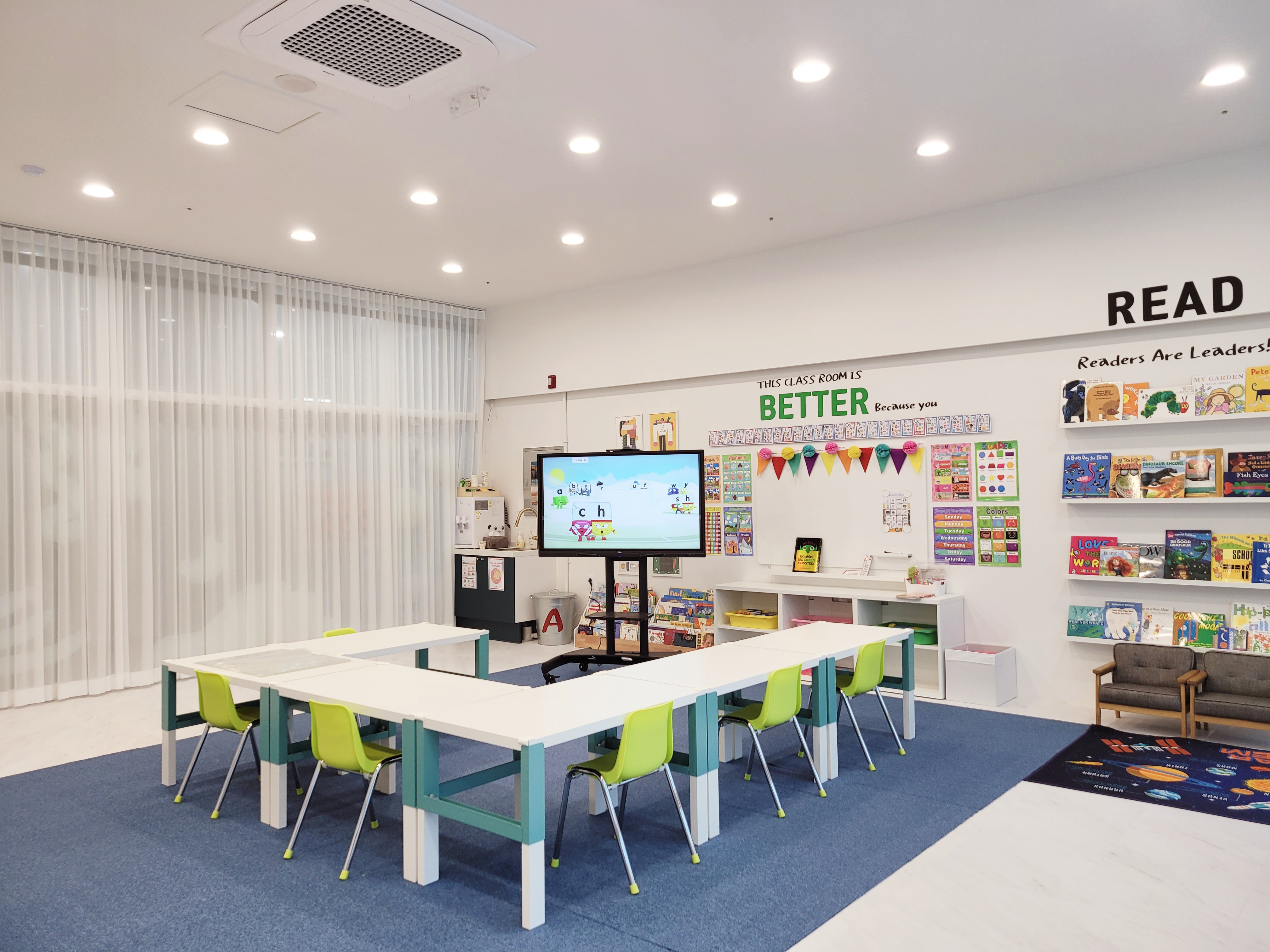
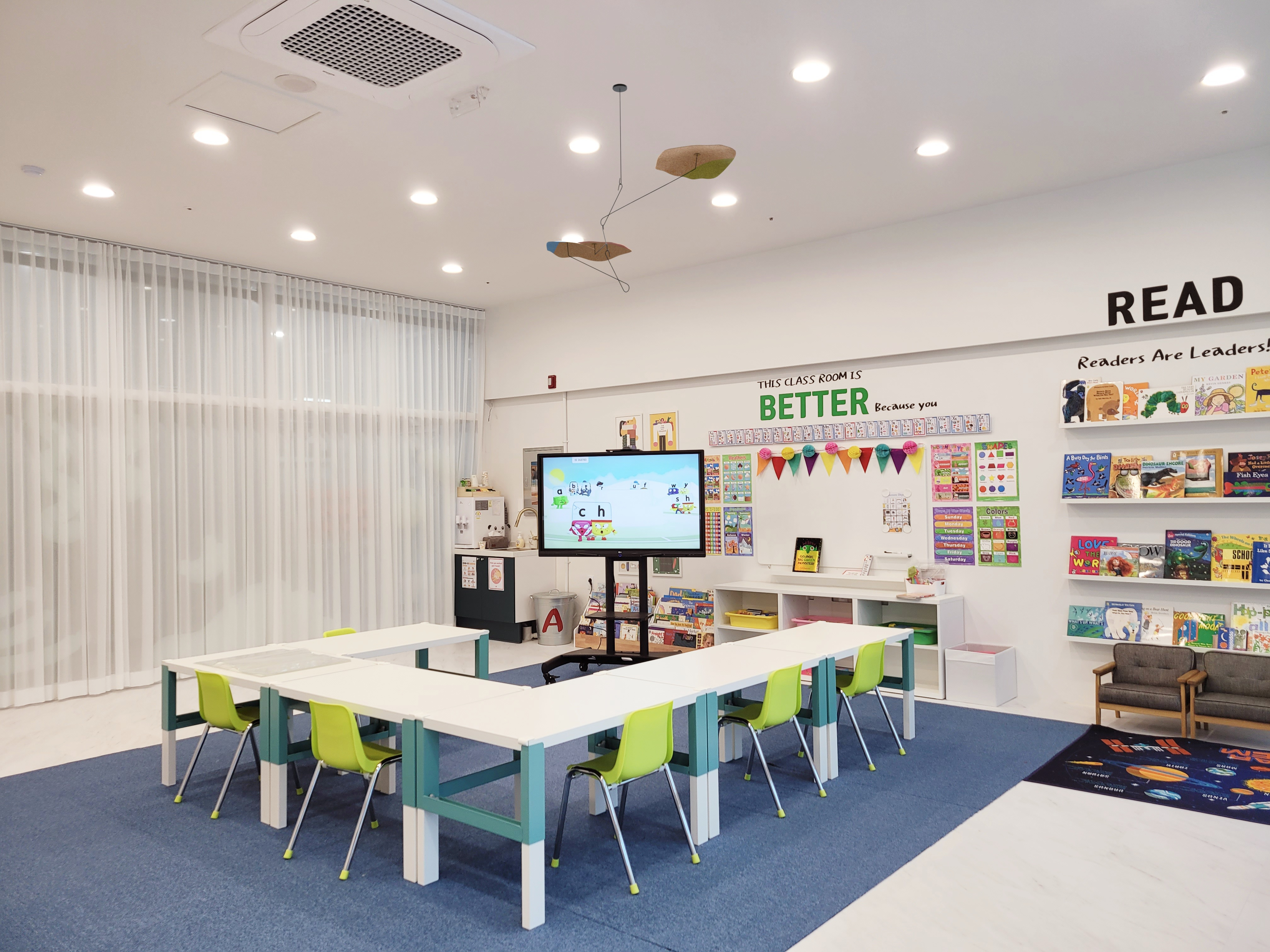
+ ceiling mobile [546,83,736,293]
